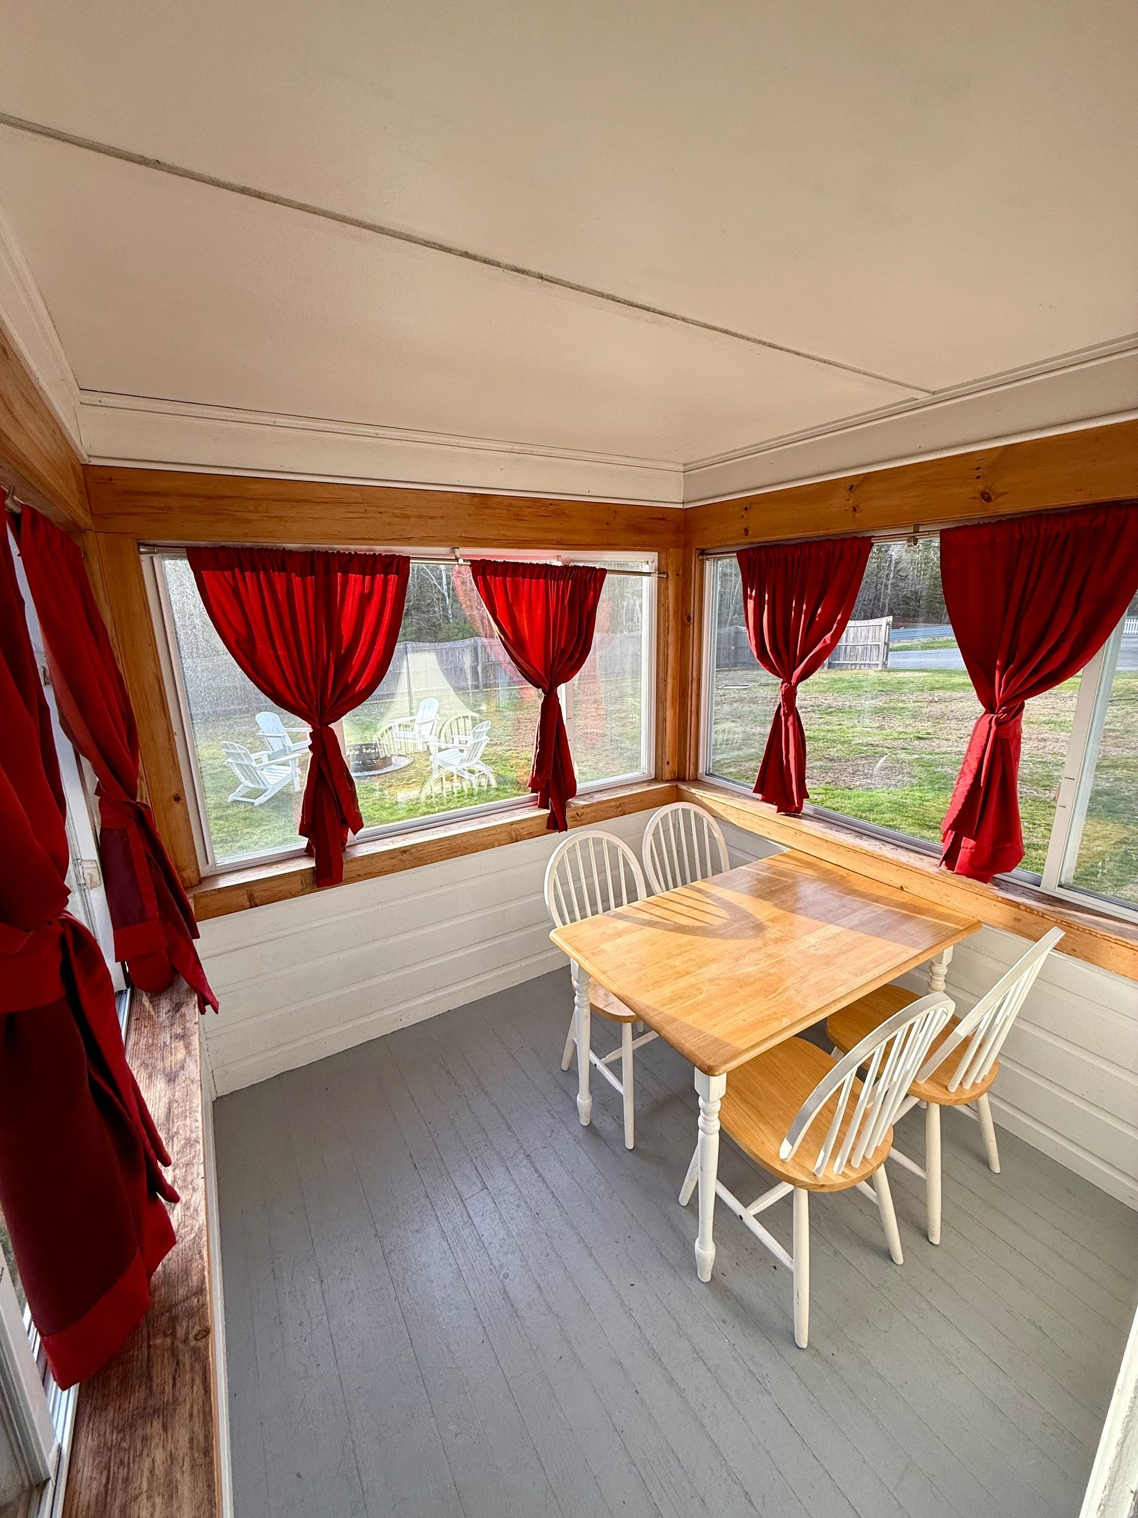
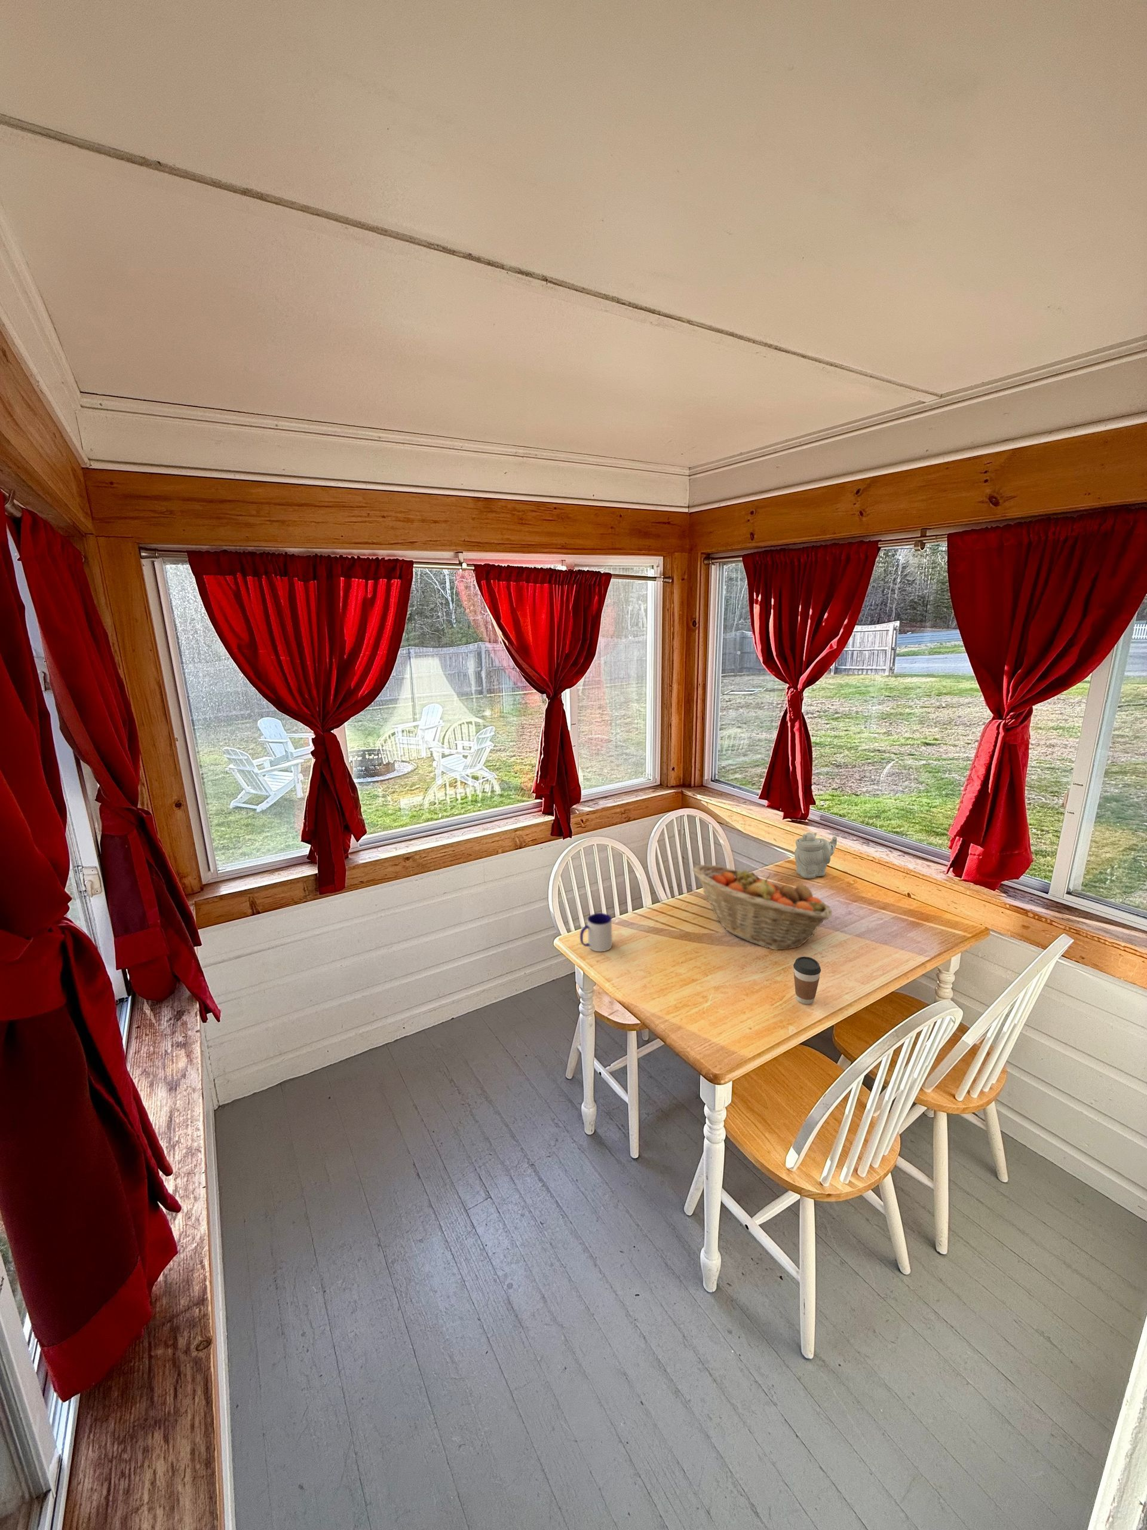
+ coffee cup [793,957,822,1005]
+ mug [580,913,613,952]
+ fruit basket [692,864,833,951]
+ teapot [794,832,837,879]
